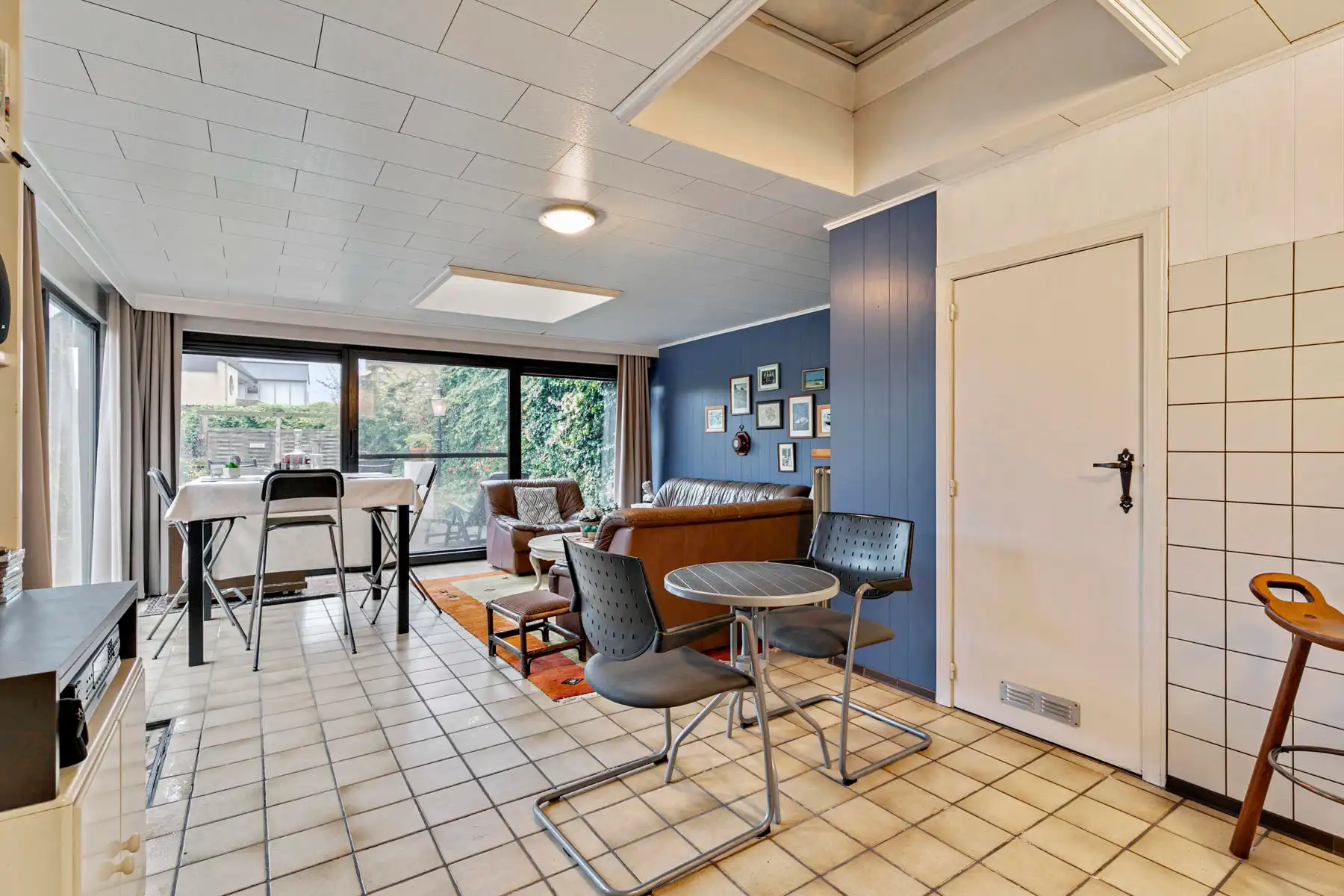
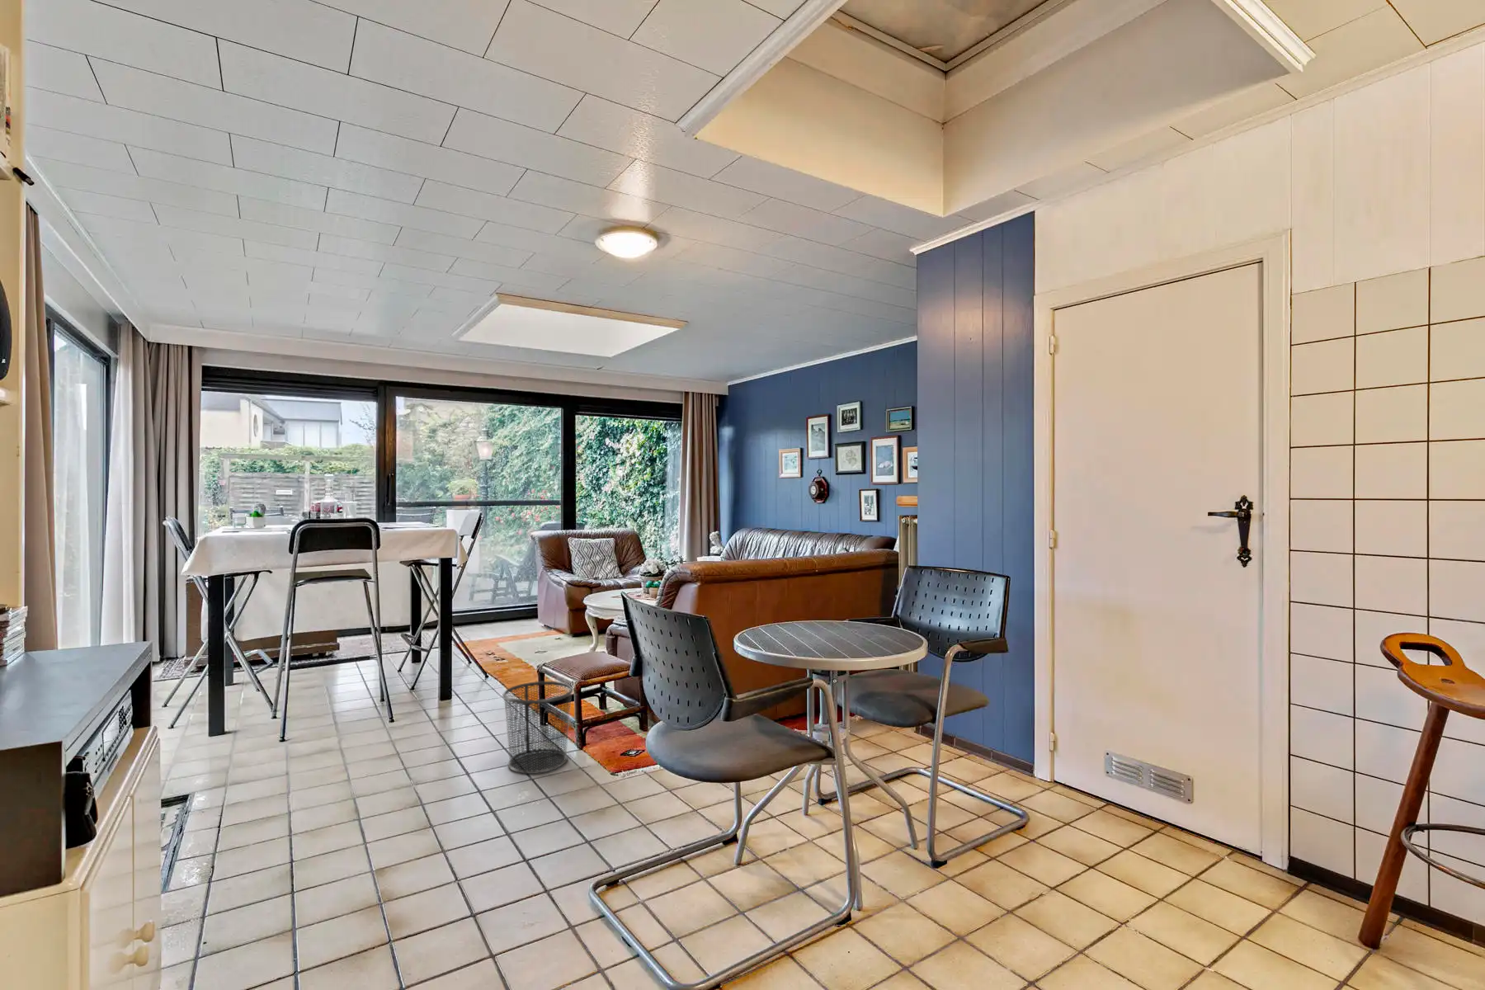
+ waste bin [502,681,575,775]
